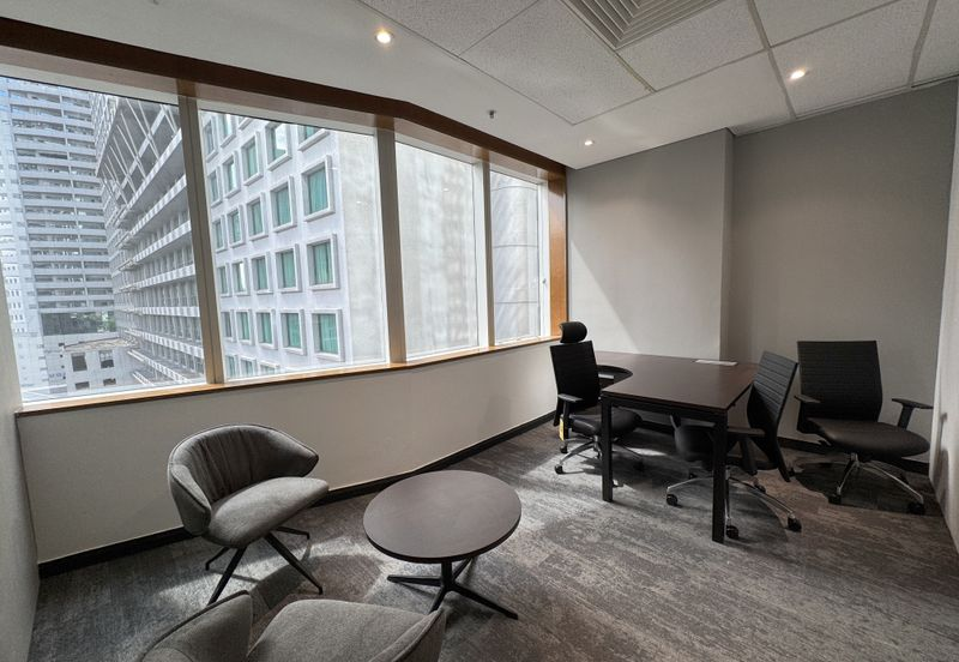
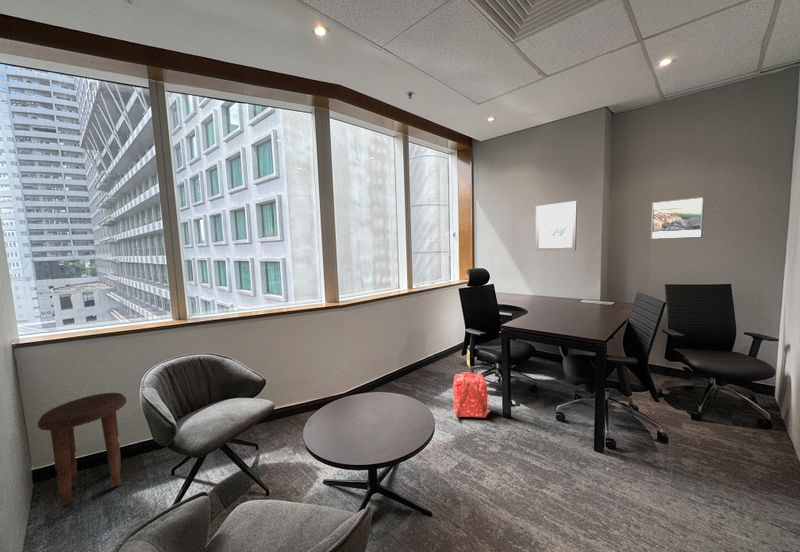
+ wall art [535,200,578,252]
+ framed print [650,196,705,240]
+ side table [36,392,128,508]
+ backpack [452,371,491,419]
